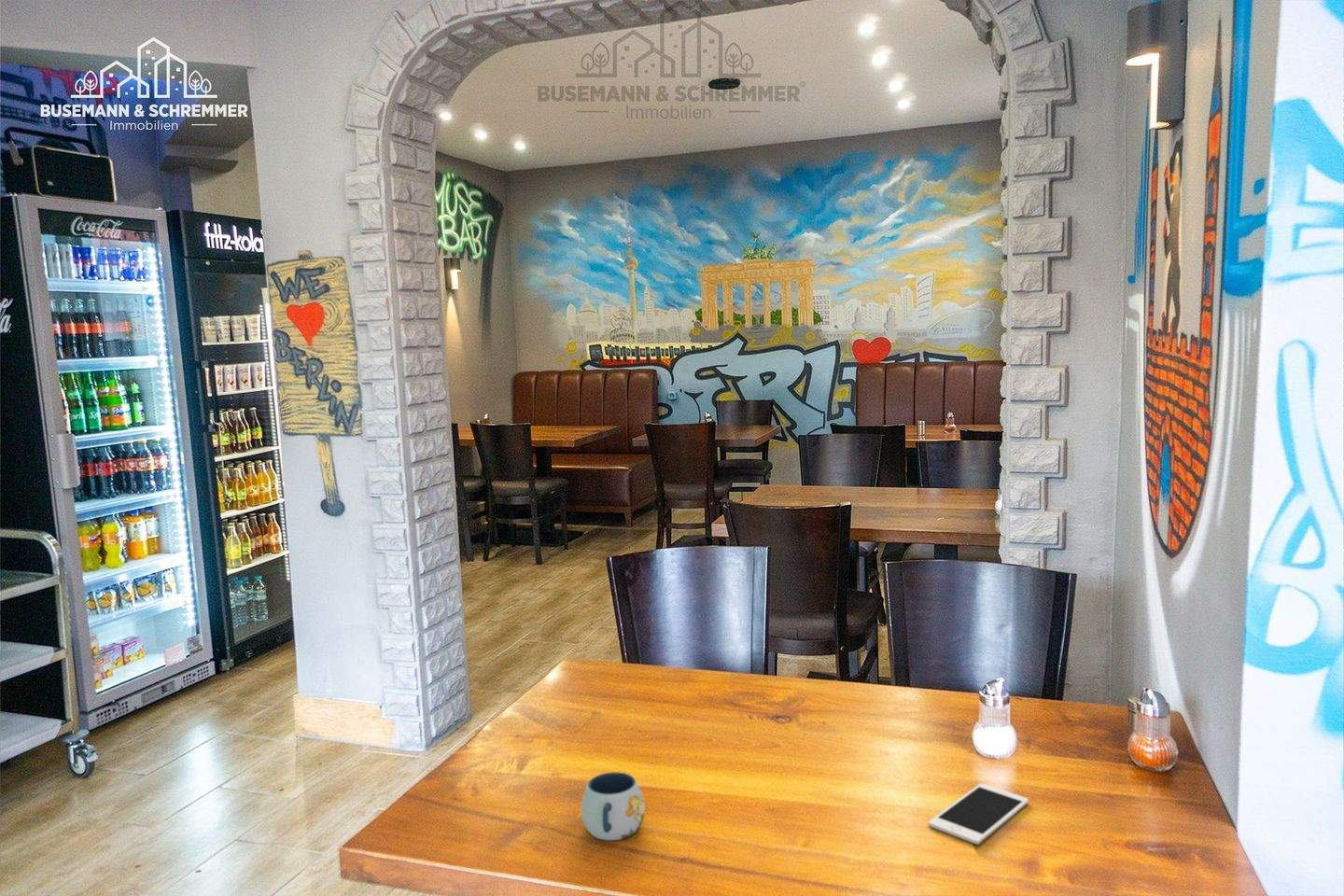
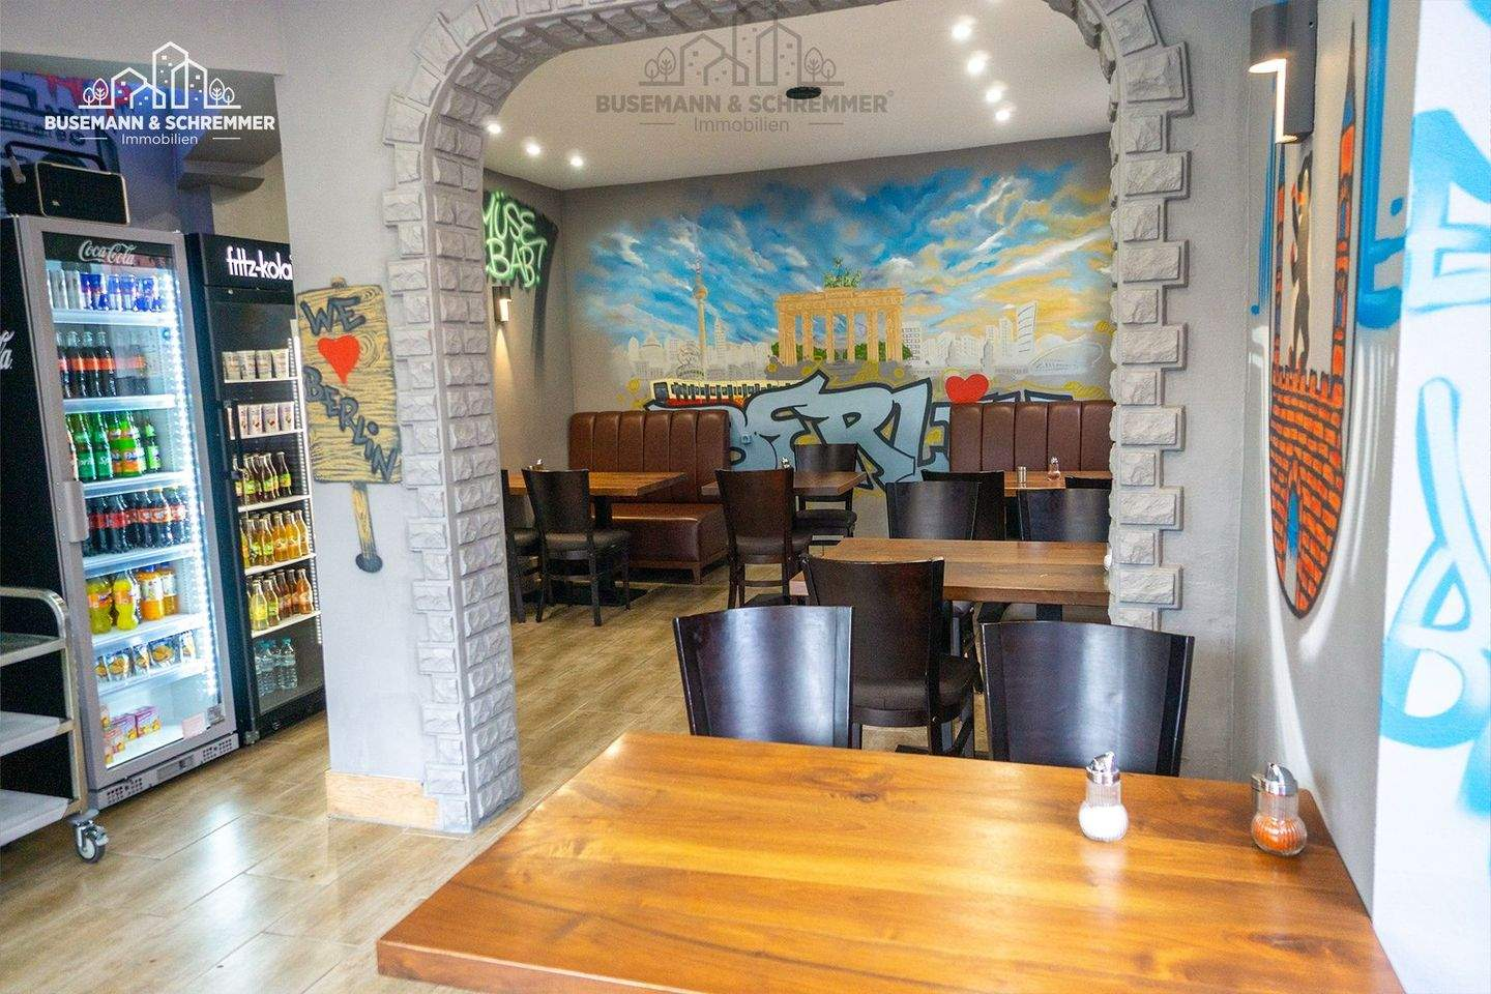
- cell phone [928,783,1029,845]
- mug [581,771,646,841]
